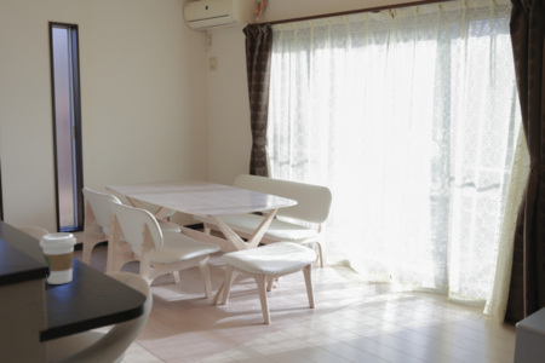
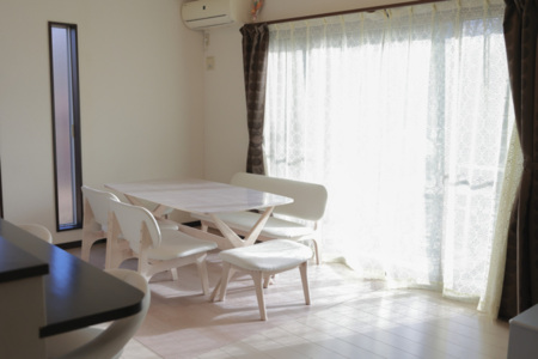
- coffee cup [39,231,78,286]
